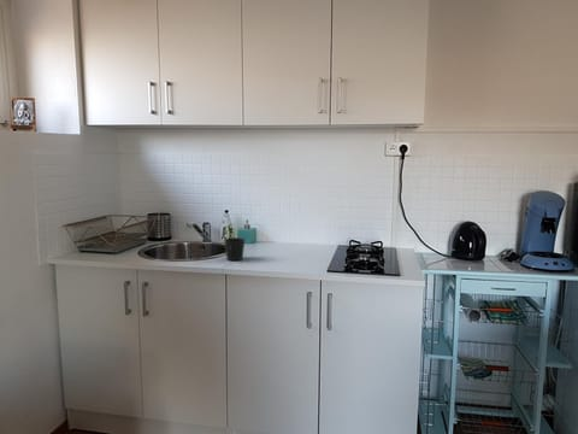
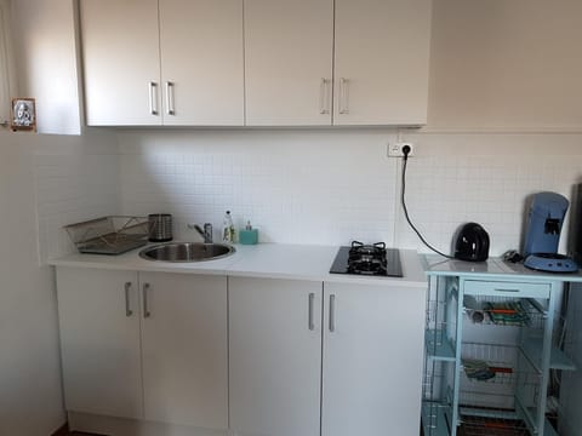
- cup [223,236,246,262]
